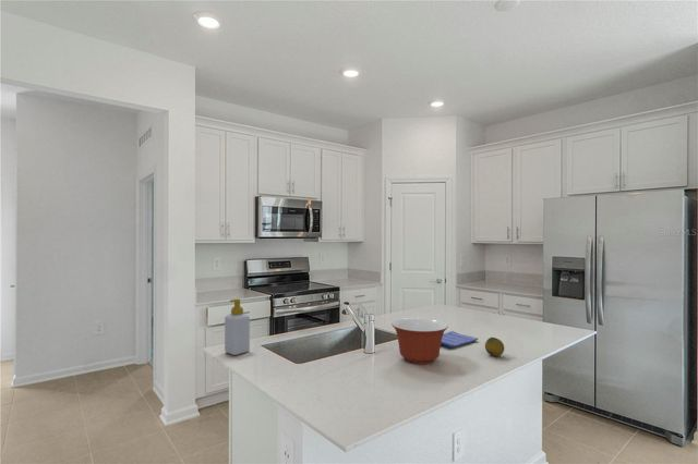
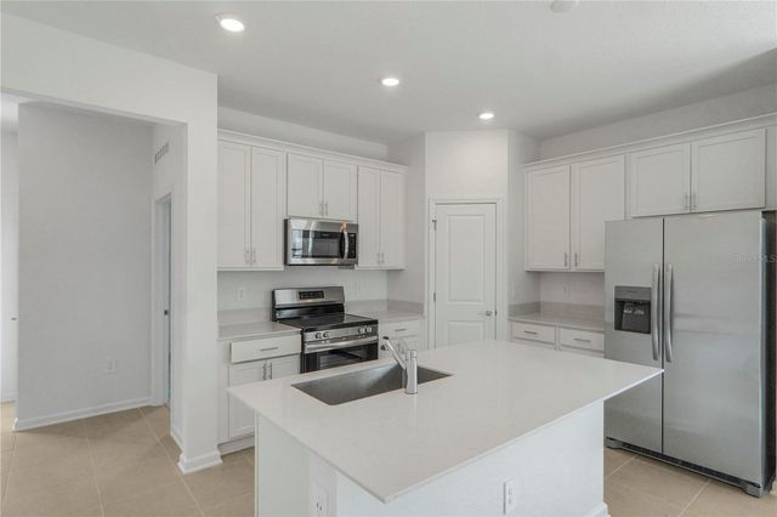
- dish towel [441,330,479,350]
- fruit [484,337,505,357]
- soap bottle [224,297,251,356]
- mixing bowl [390,317,449,365]
